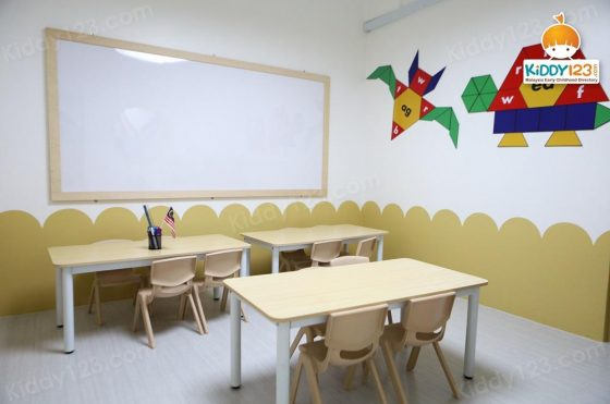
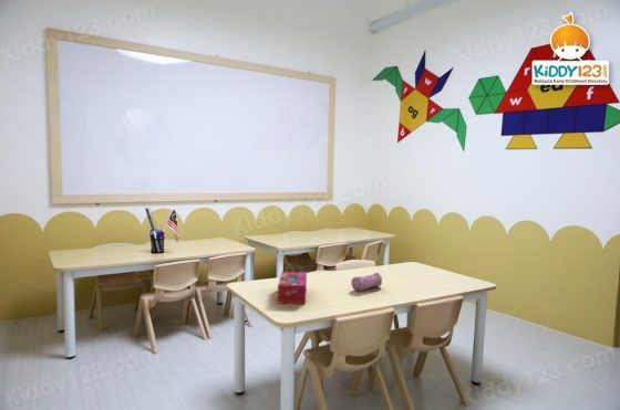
+ pencil case [350,272,383,292]
+ tissue box [277,271,308,305]
